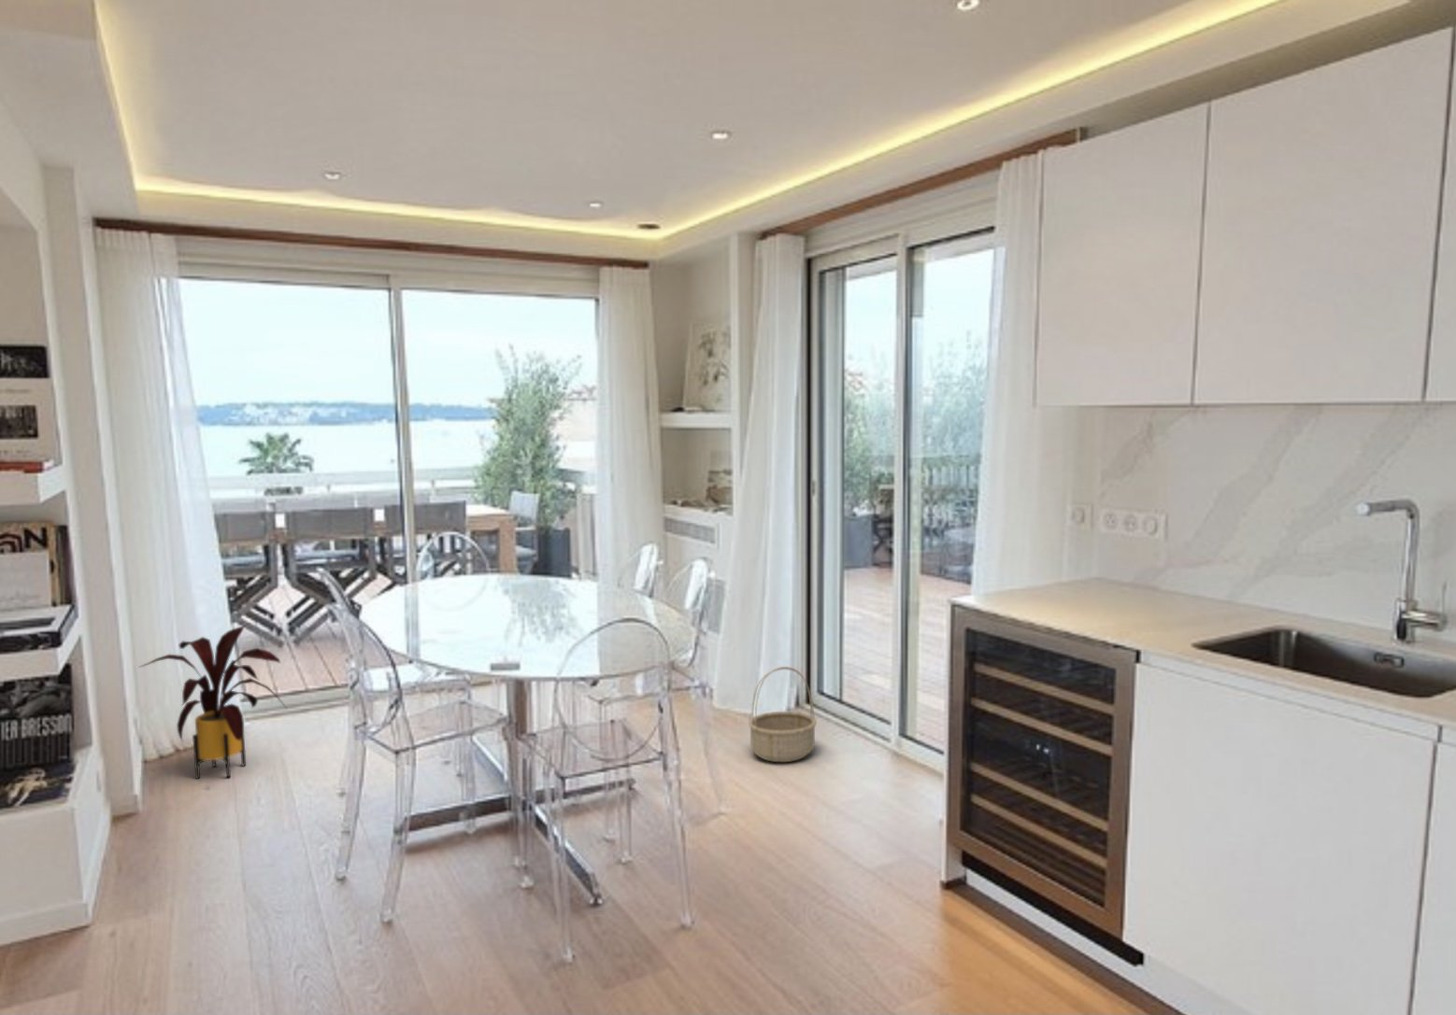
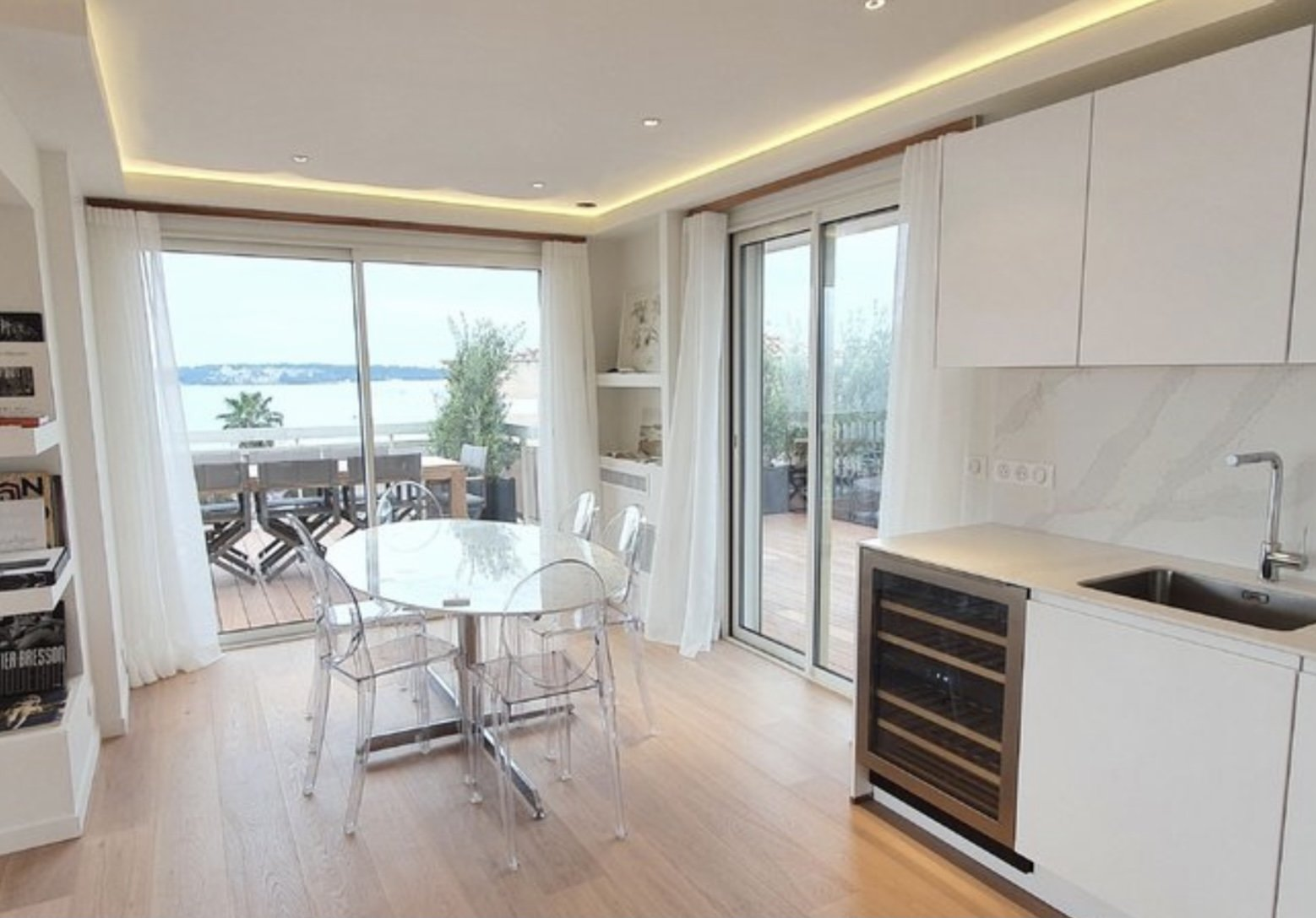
- house plant [139,625,289,779]
- basket [748,666,818,763]
